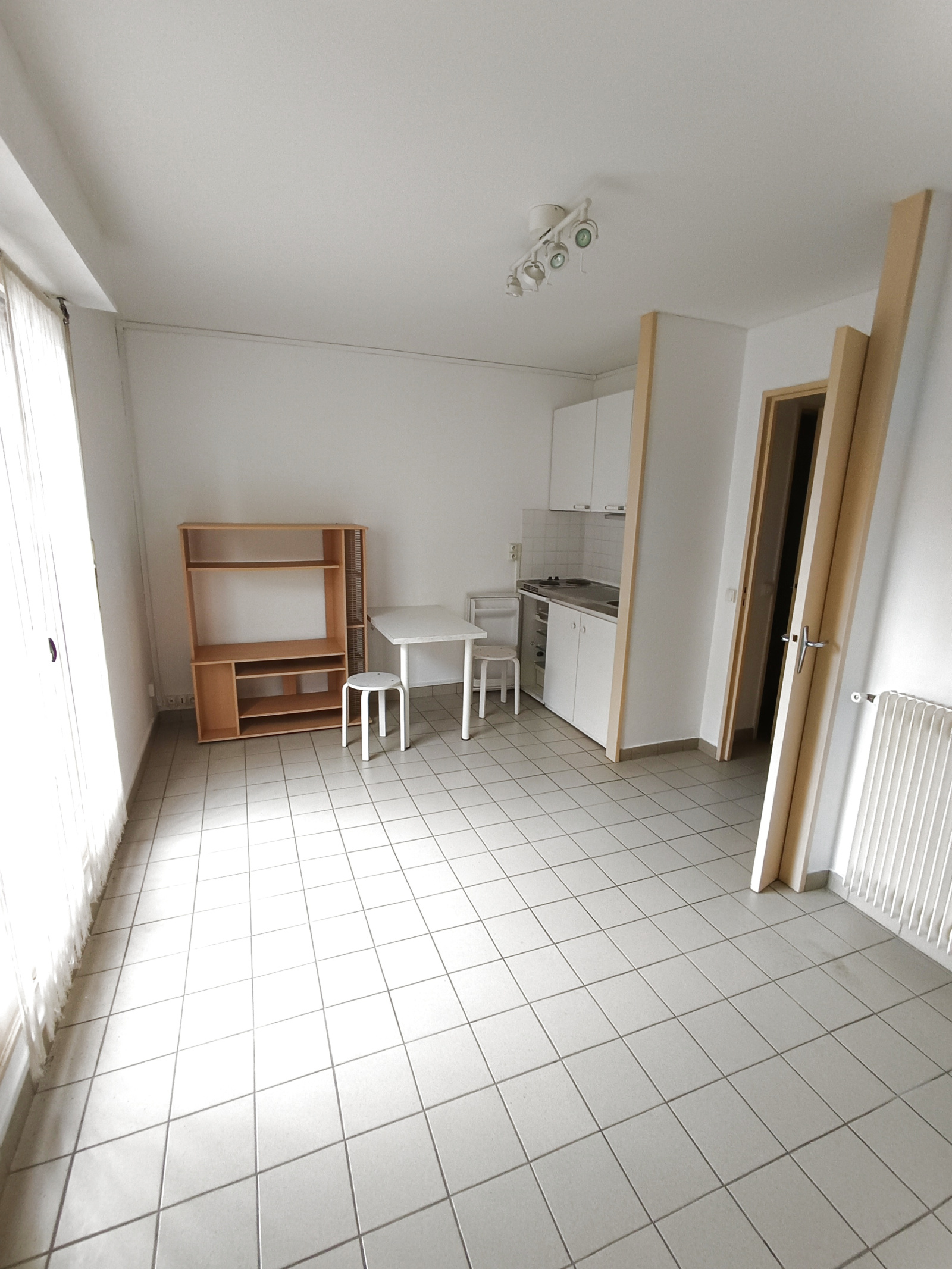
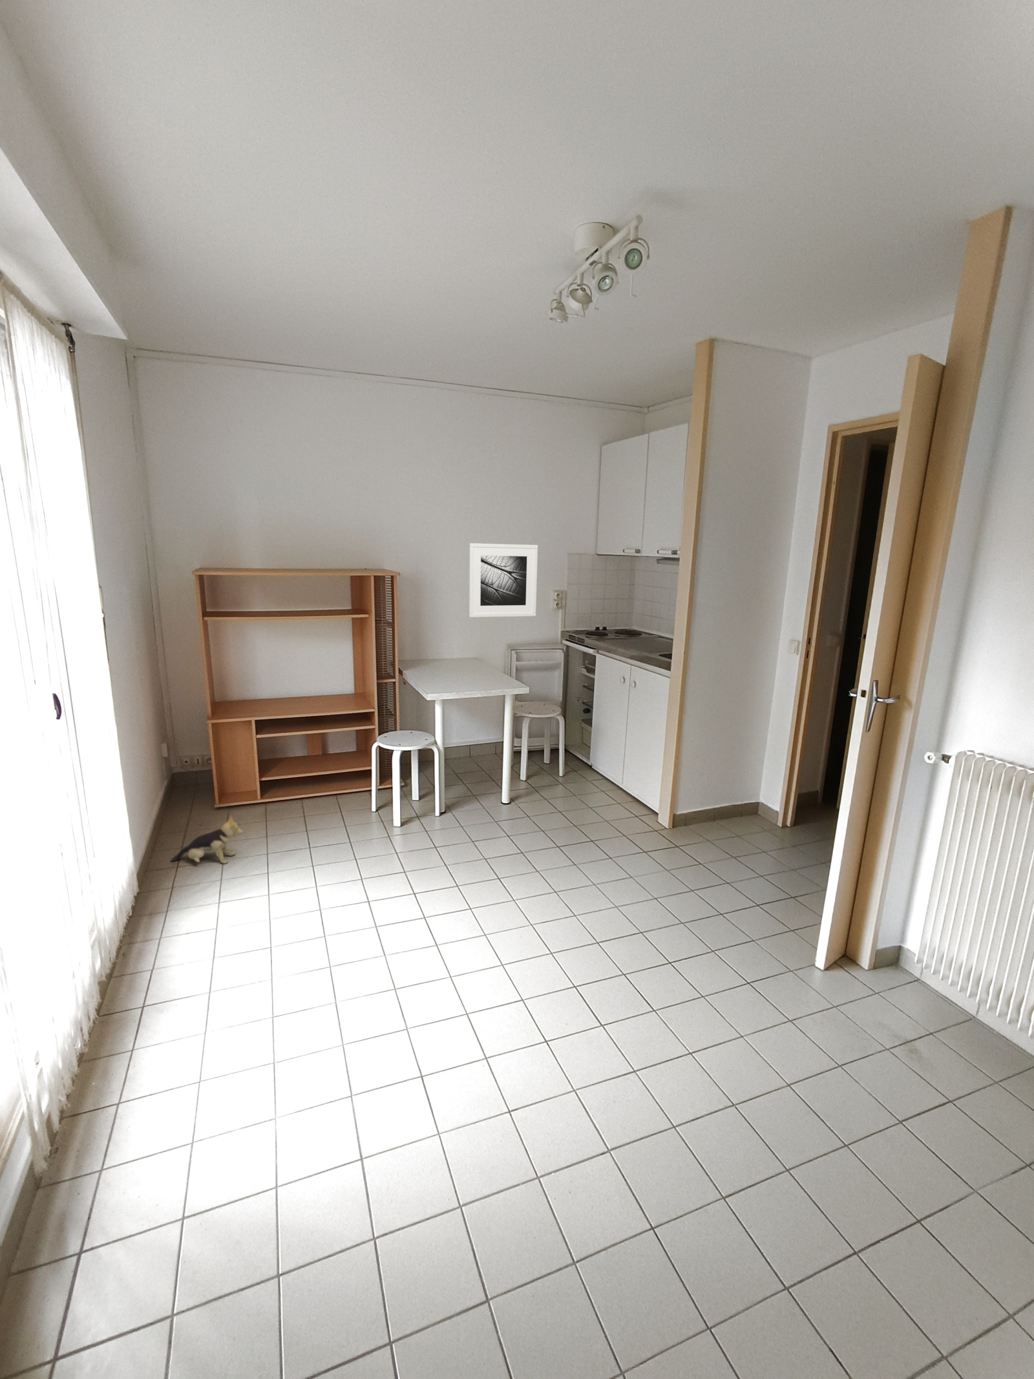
+ plush toy [169,815,243,864]
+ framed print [468,542,539,618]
